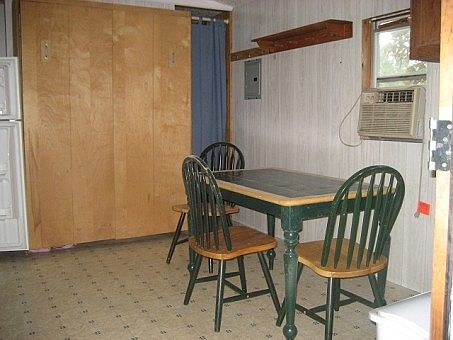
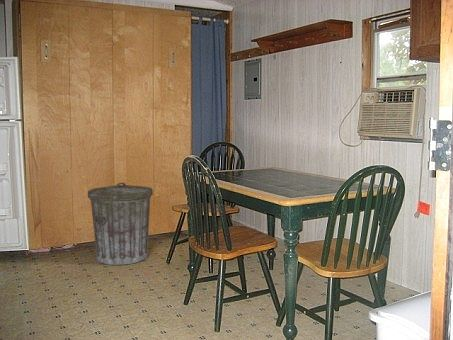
+ trash can [87,182,154,266]
